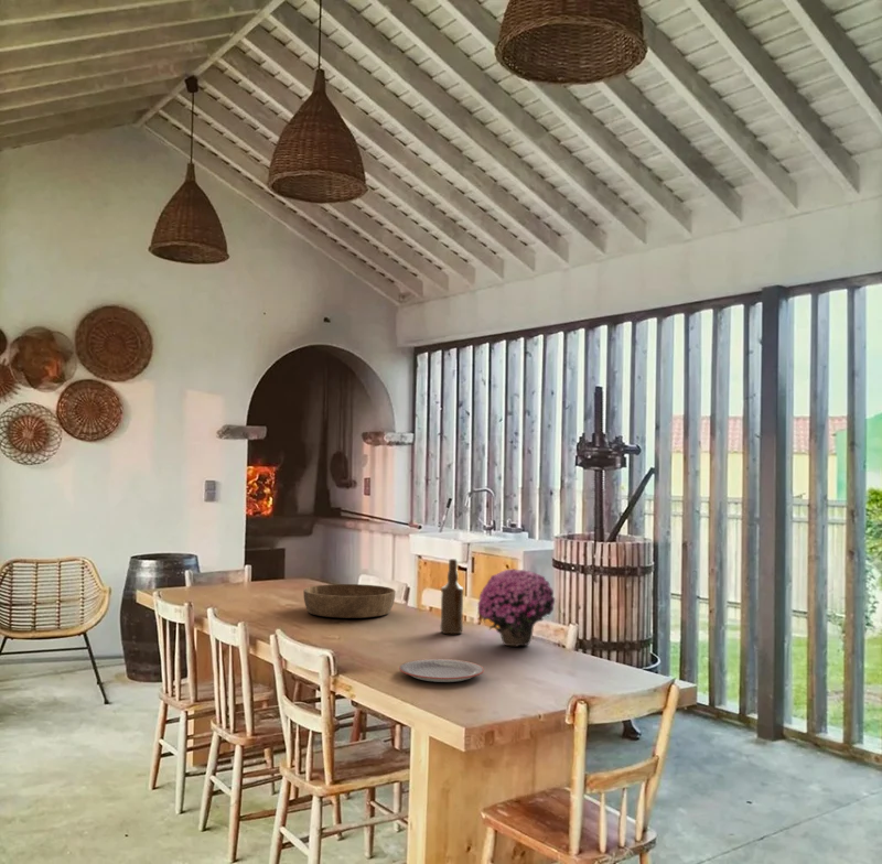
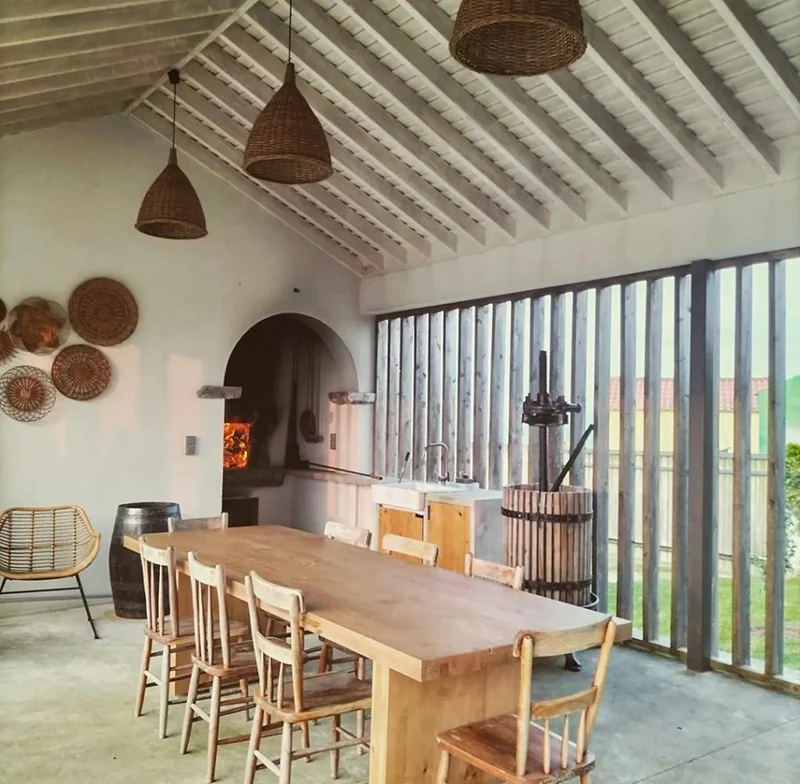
- flower [476,568,556,647]
- plate [398,658,485,683]
- wooden bowl [302,583,397,618]
- bottle [439,558,464,635]
